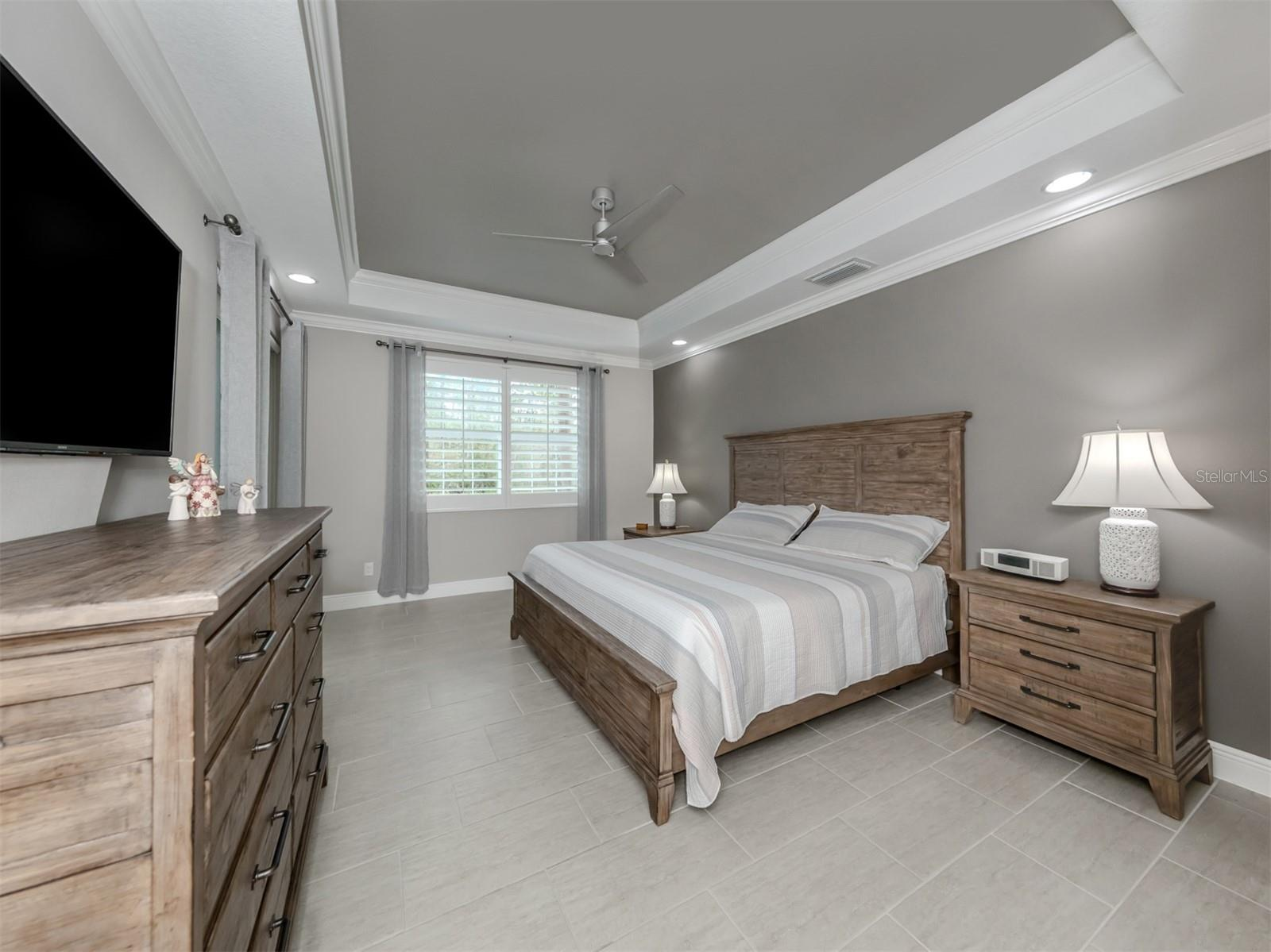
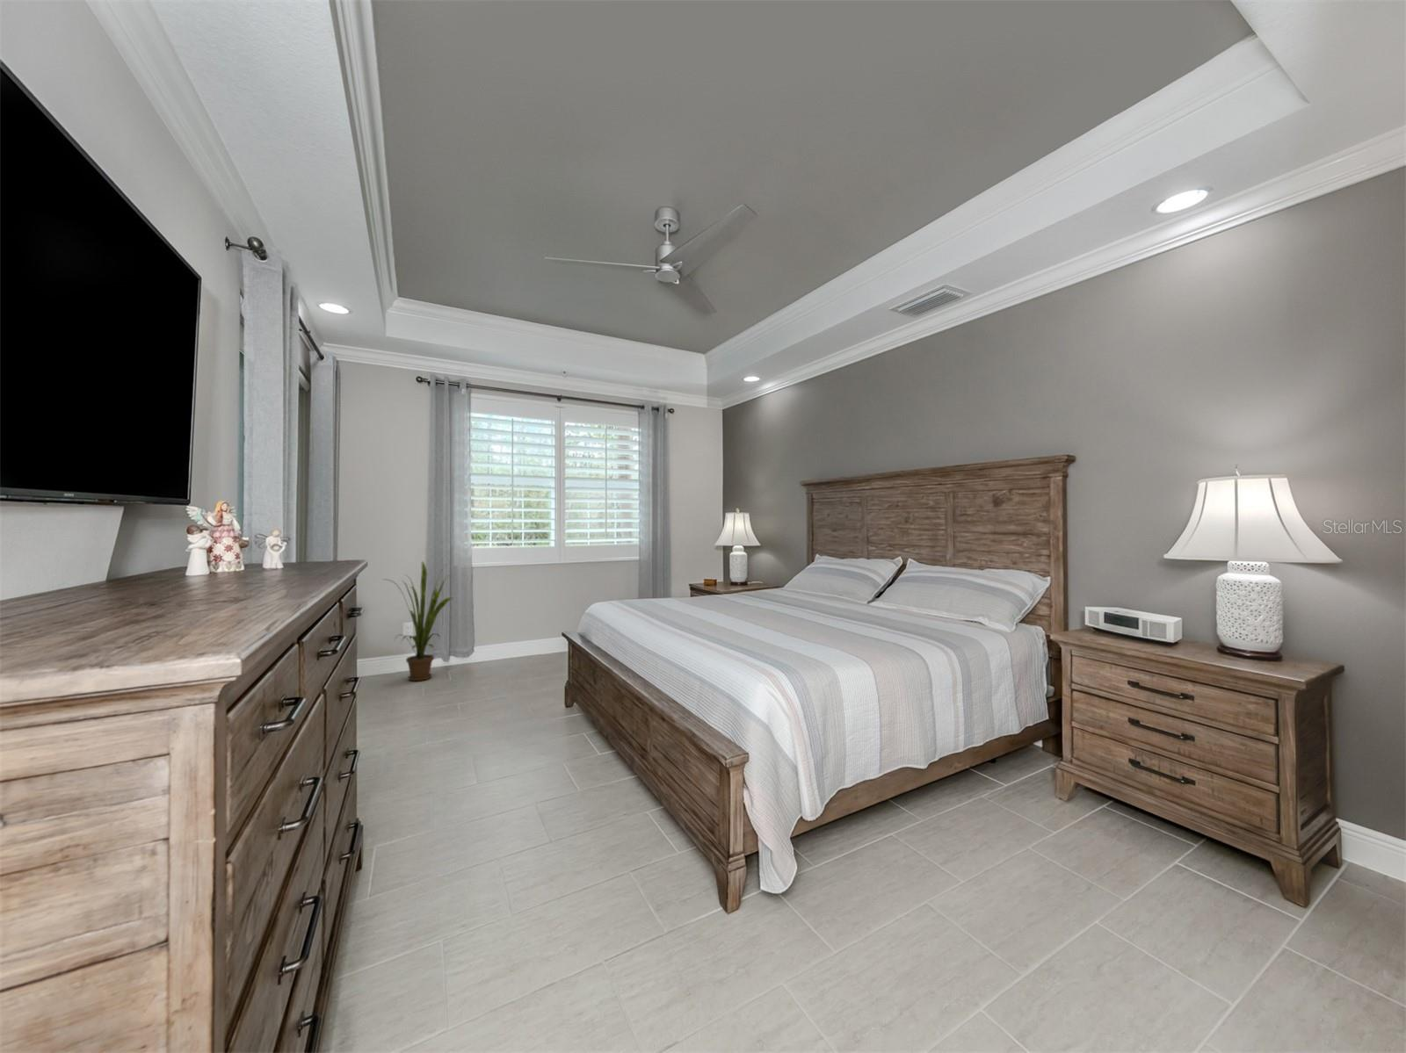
+ house plant [382,561,454,681]
